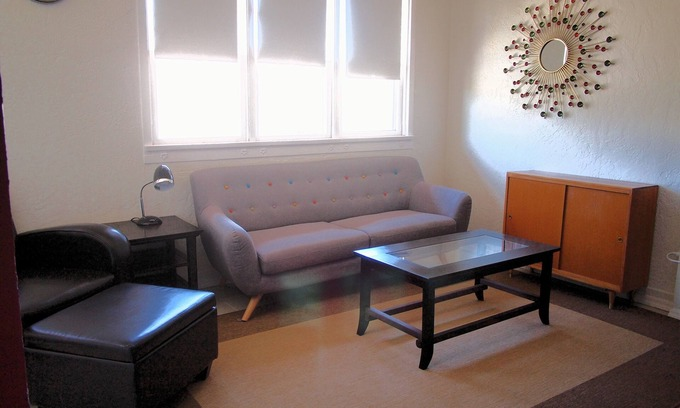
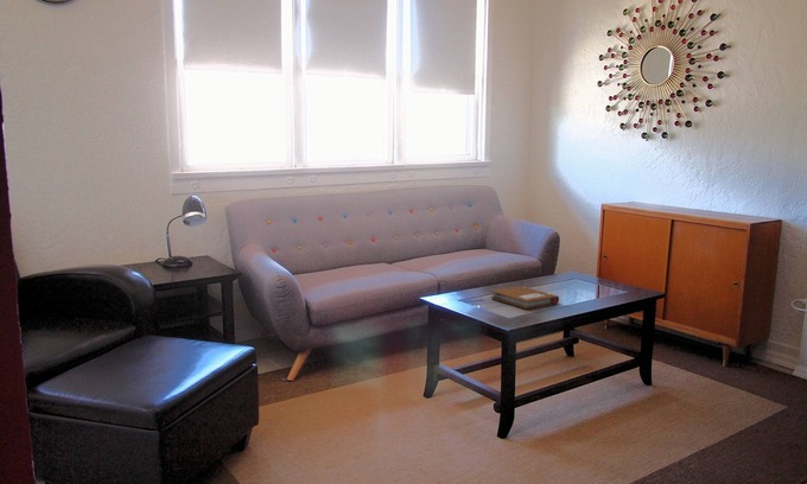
+ notebook [489,285,560,311]
